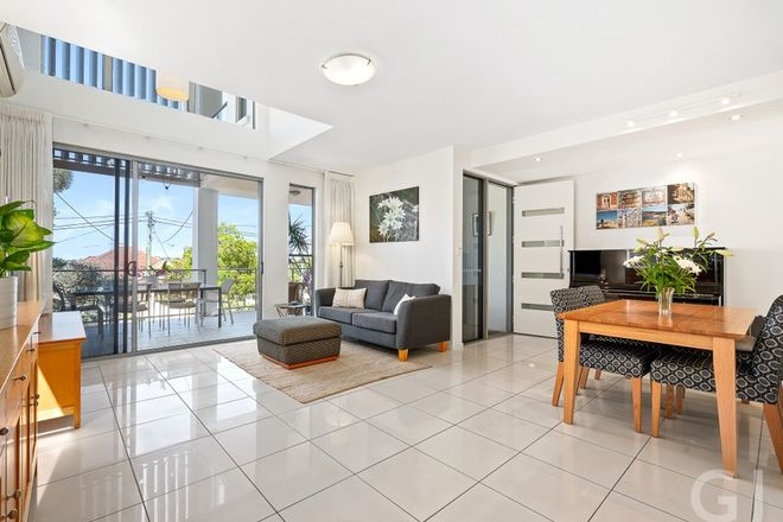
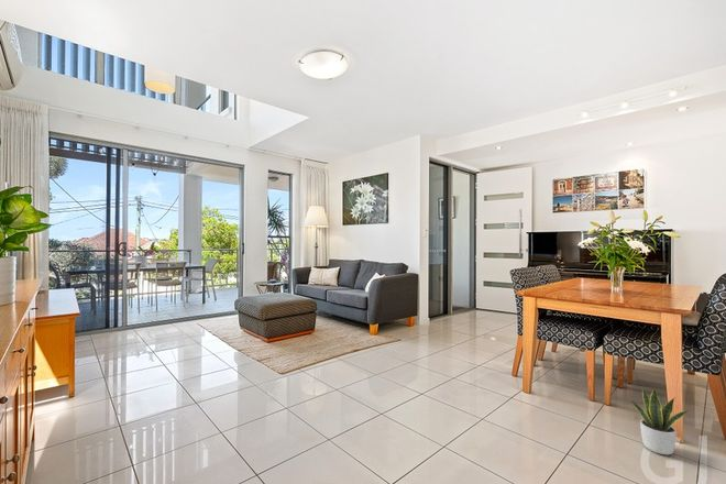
+ potted plant [629,386,690,457]
